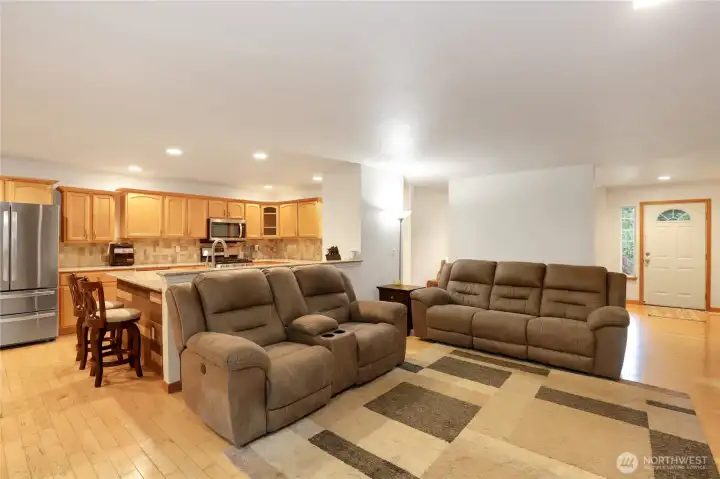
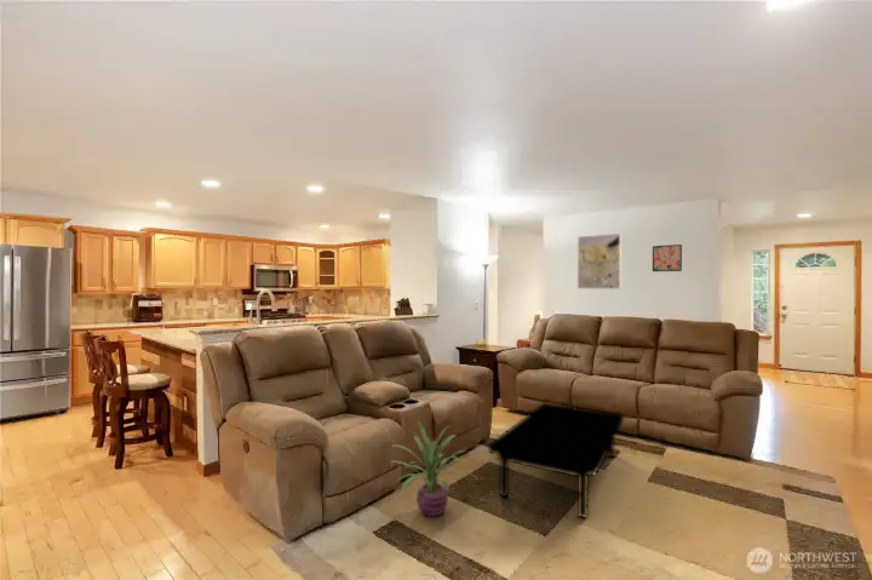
+ wall art [652,243,683,272]
+ decorative plant [390,420,475,518]
+ coffee table [487,401,625,519]
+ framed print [576,232,623,289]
